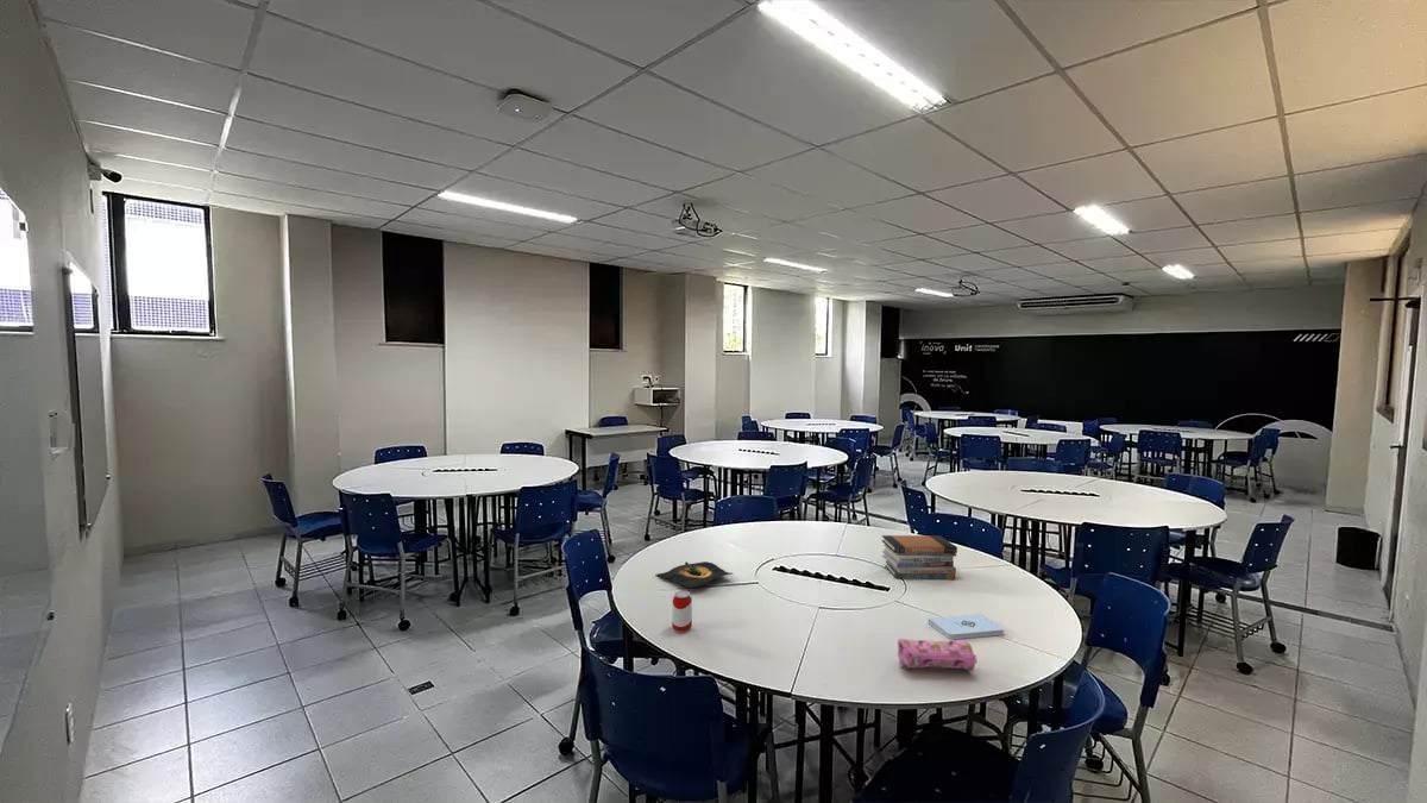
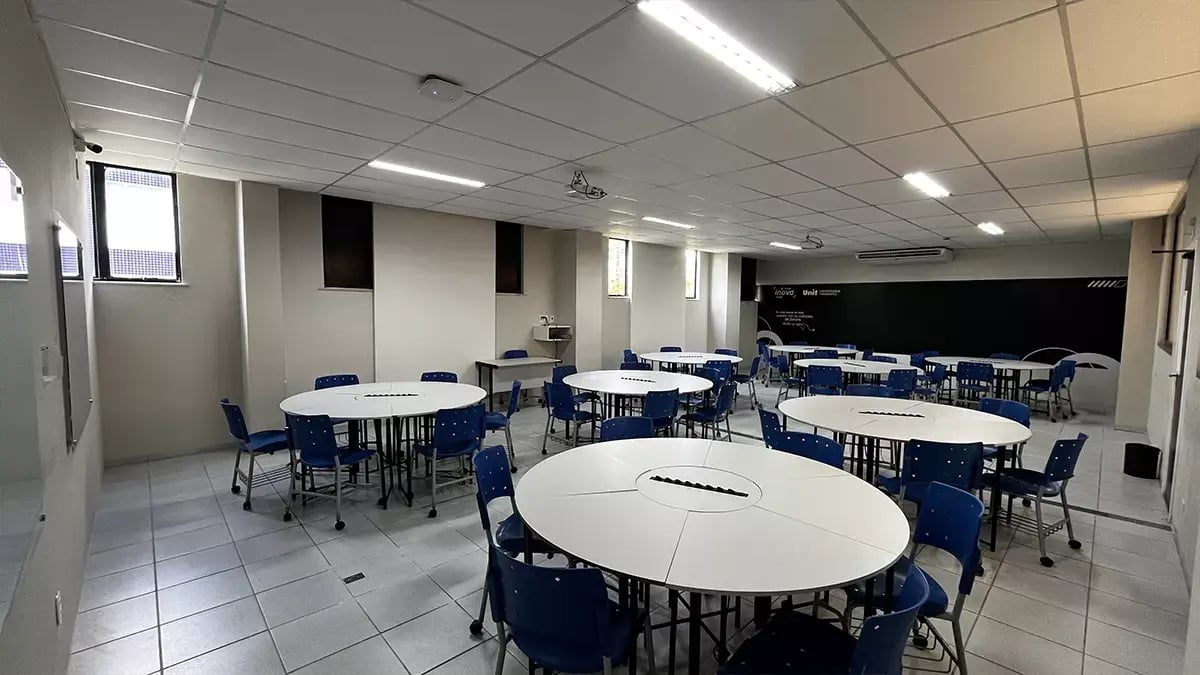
- book stack [881,534,958,581]
- tequila [656,560,735,588]
- notepad [928,613,1005,640]
- beverage can [671,590,693,634]
- pencil case [897,636,979,672]
